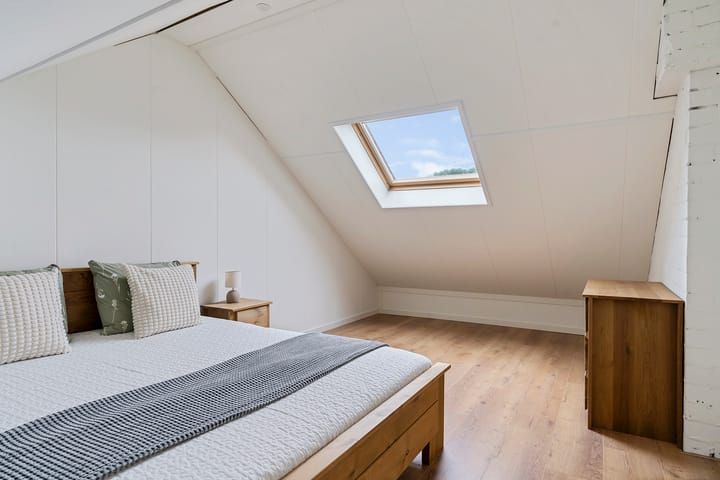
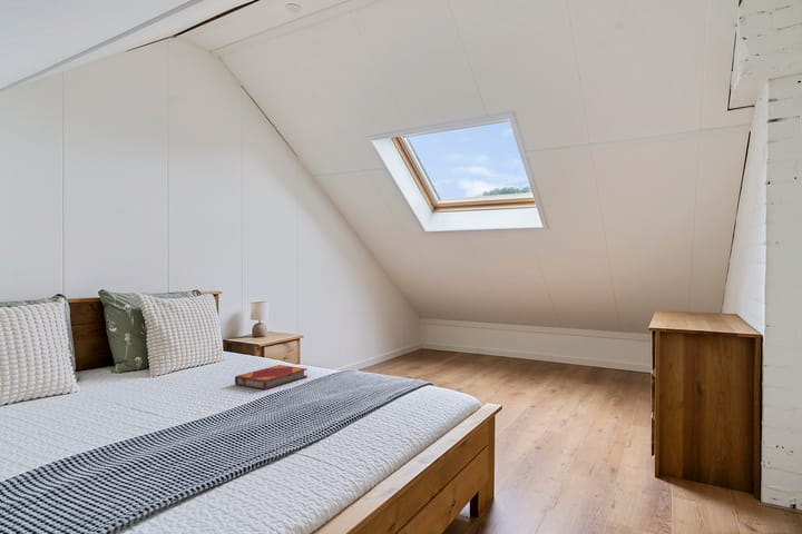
+ hardback book [234,364,309,390]
